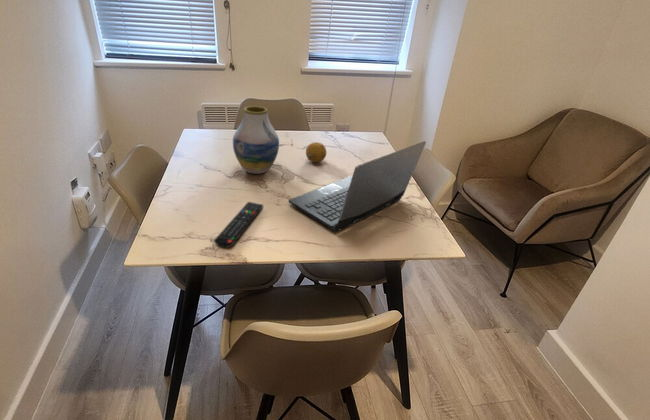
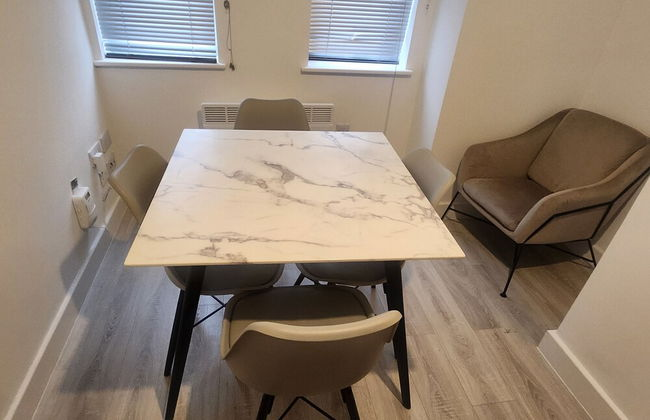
- vase [232,105,280,175]
- remote control [213,201,264,249]
- laptop computer [288,140,427,233]
- fruit [305,141,327,163]
